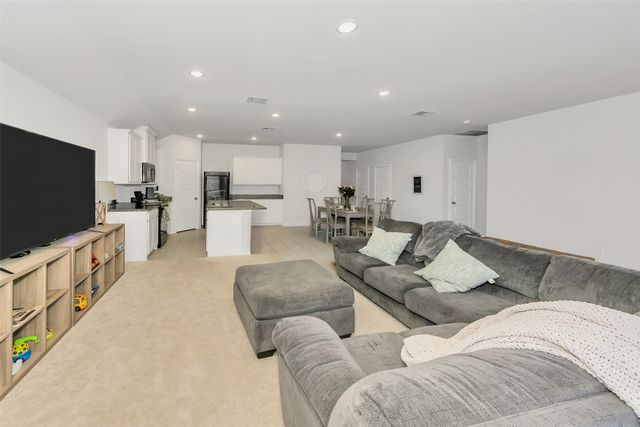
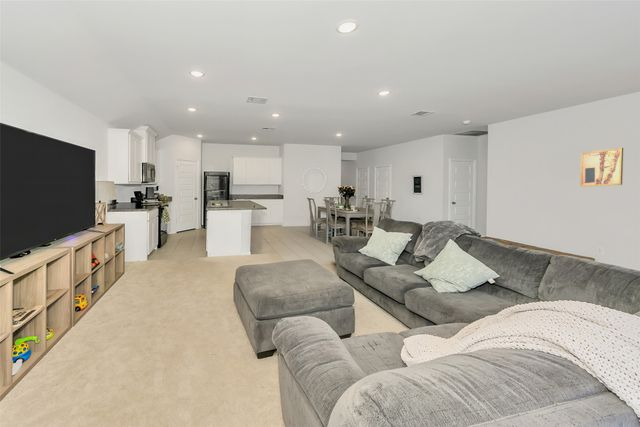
+ wall art [579,147,624,188]
